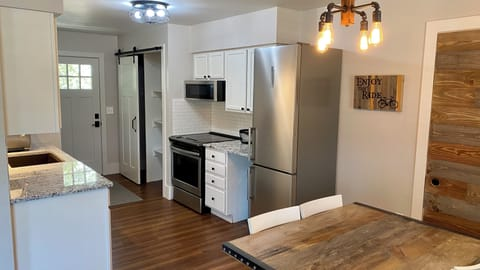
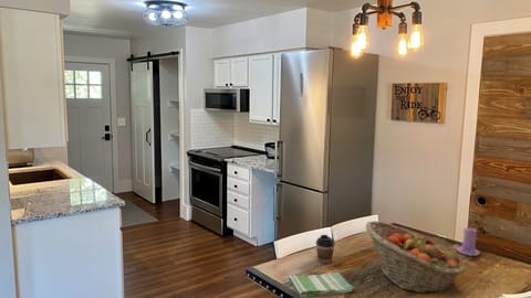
+ coffee cup [315,234,336,264]
+ dish towel [288,272,355,298]
+ candle [455,224,481,257]
+ fruit basket [365,220,467,295]
